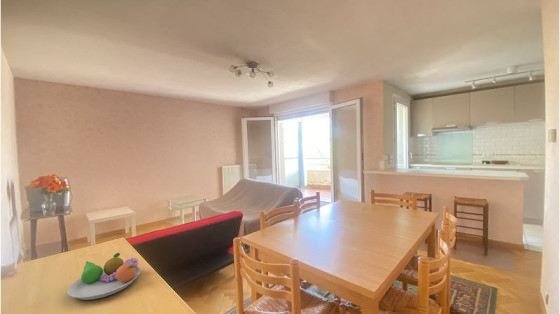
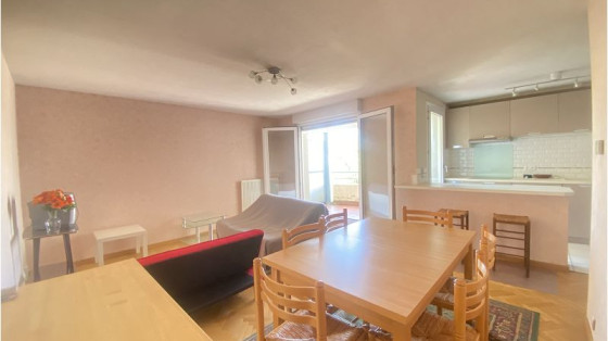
- fruit bowl [66,252,142,301]
